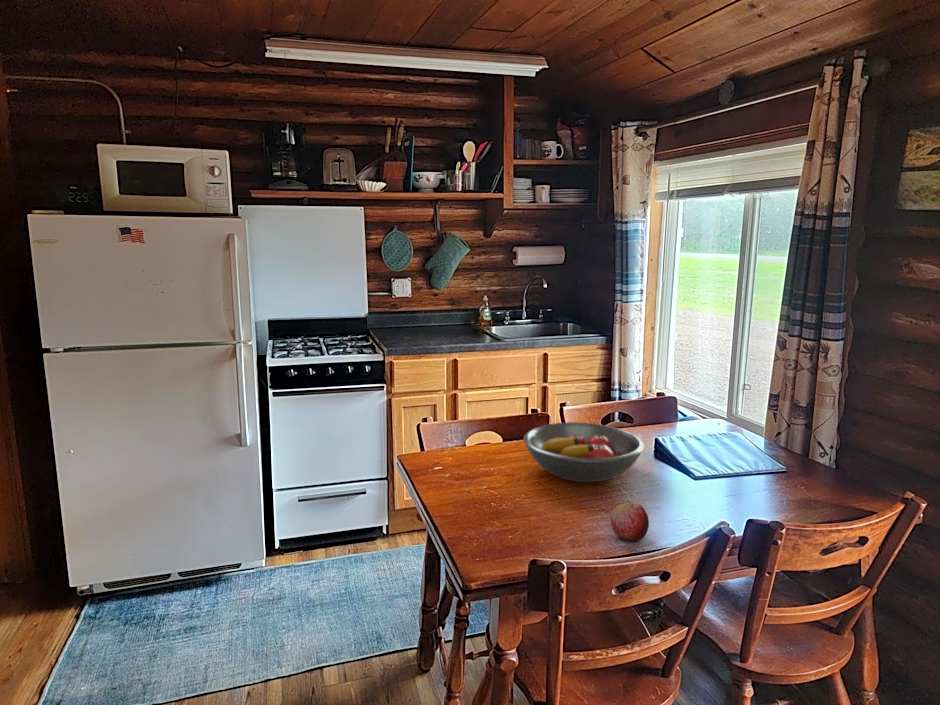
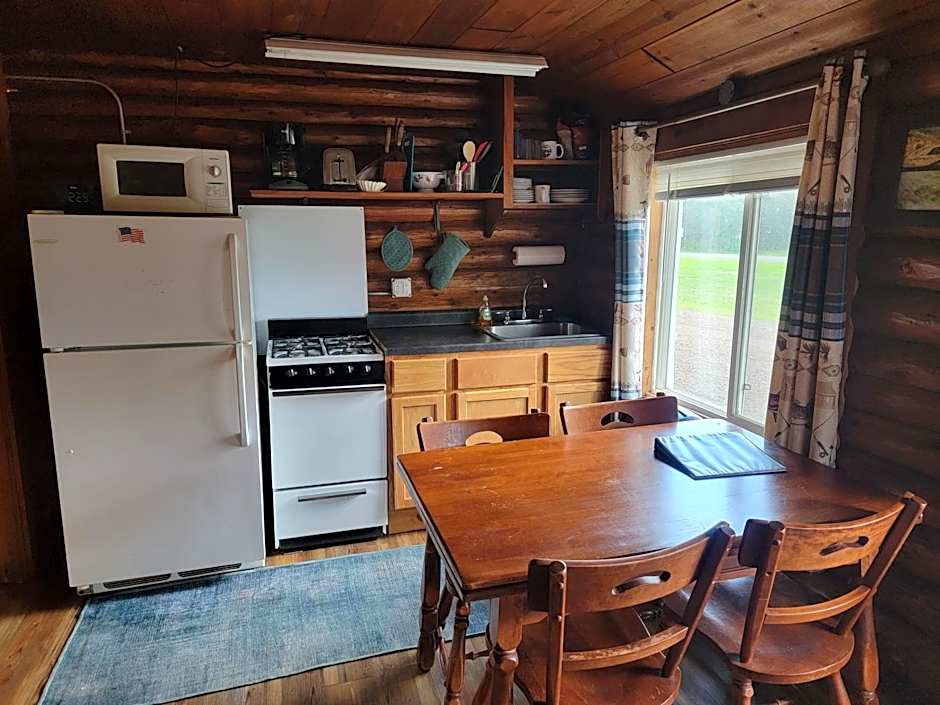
- fruit bowl [522,421,645,483]
- apple [609,502,650,543]
